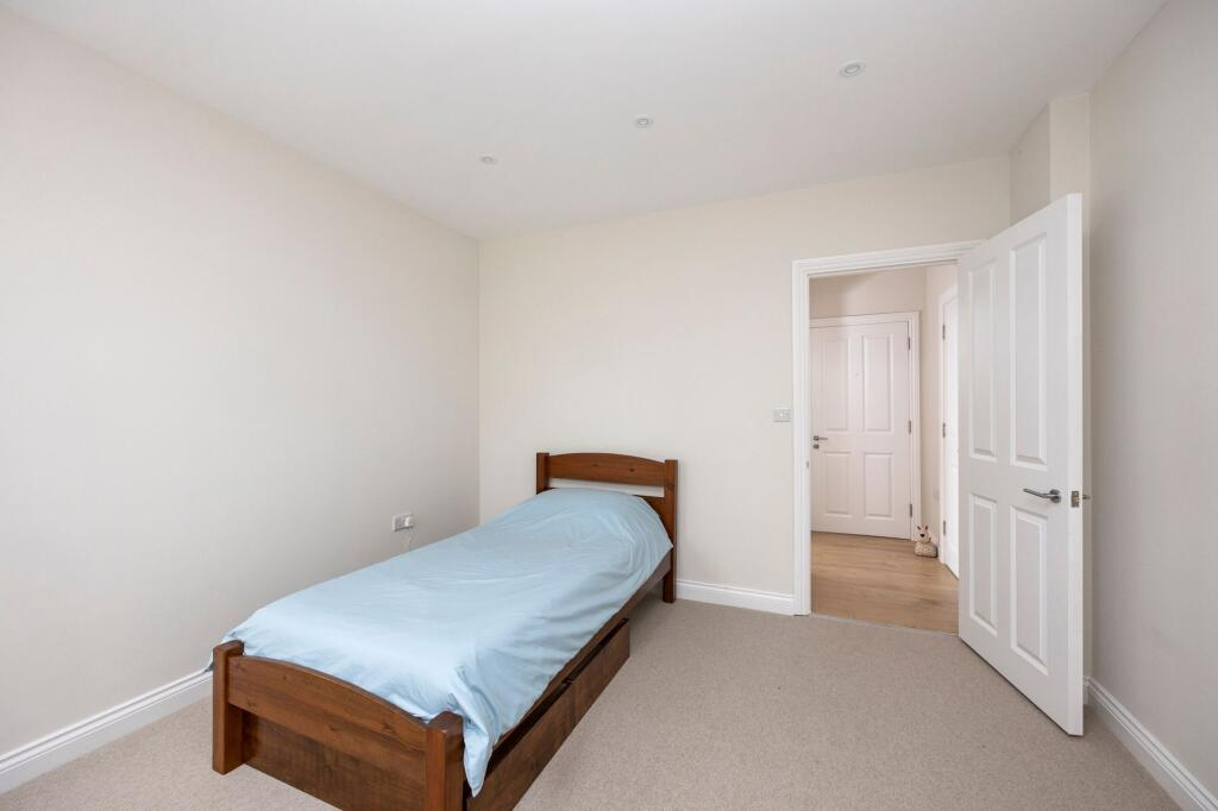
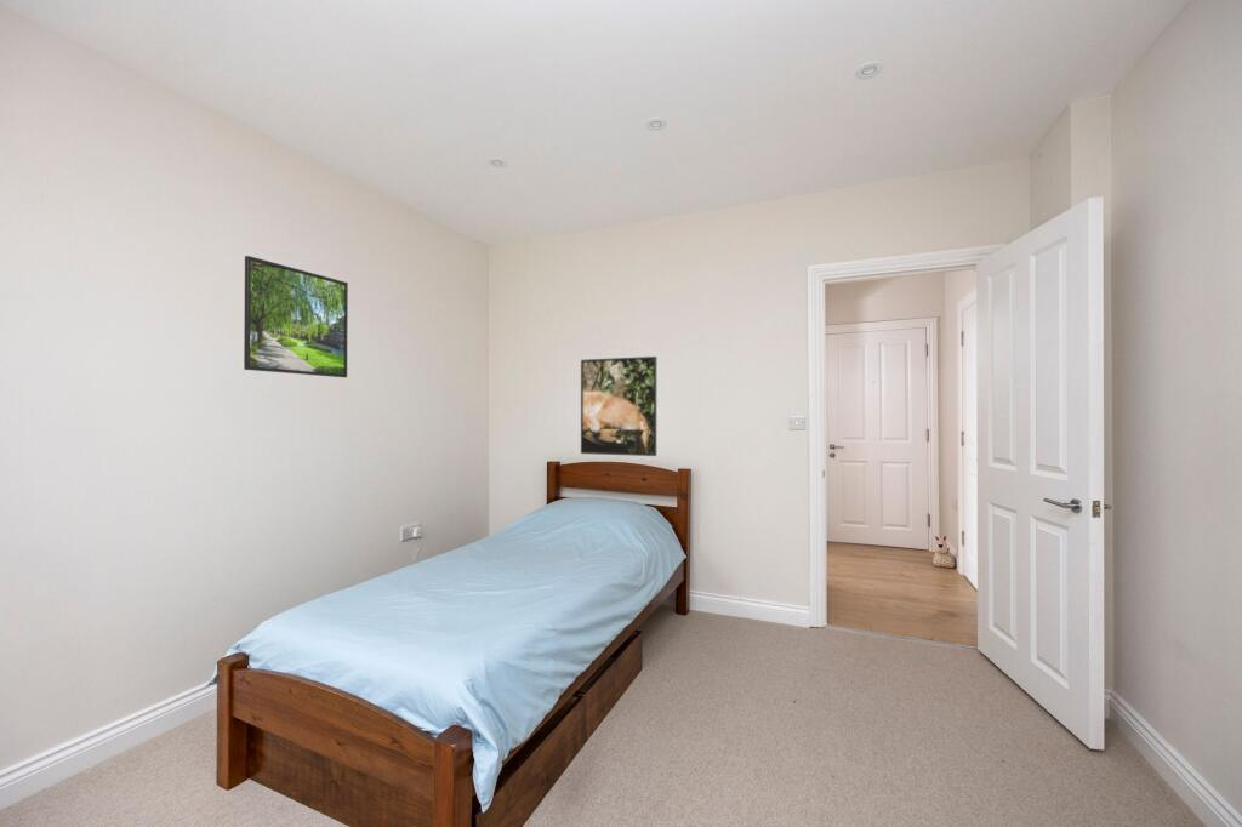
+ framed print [580,355,657,457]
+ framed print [243,255,349,378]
